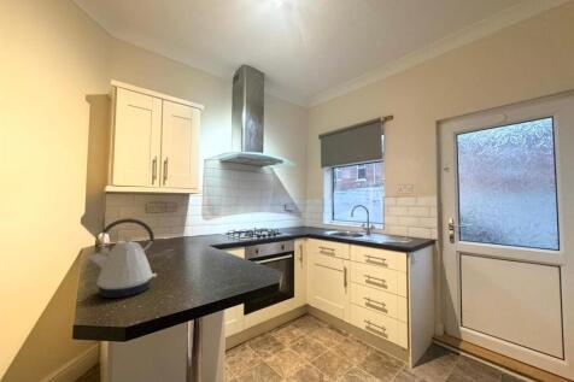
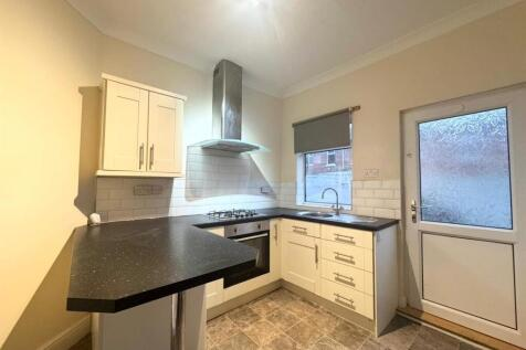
- kettle [87,217,158,299]
